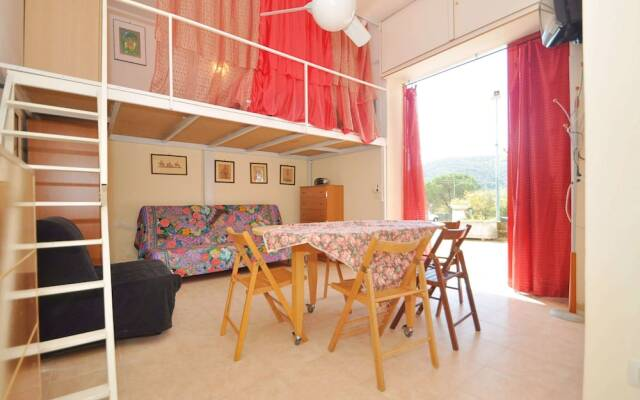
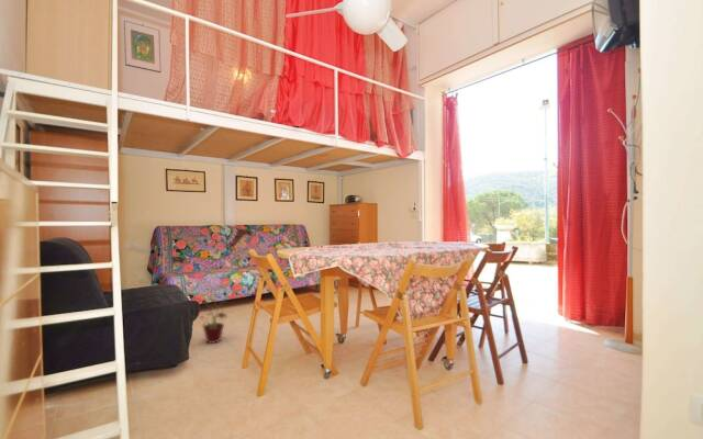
+ potted plant [199,297,230,345]
